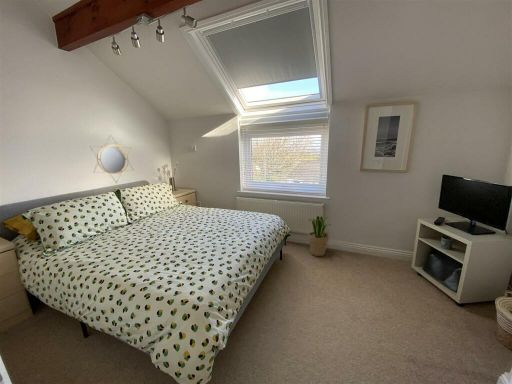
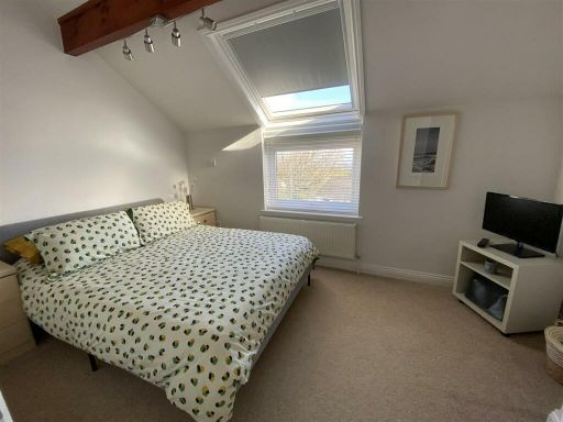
- potted plant [307,215,332,257]
- home mirror [89,134,134,184]
